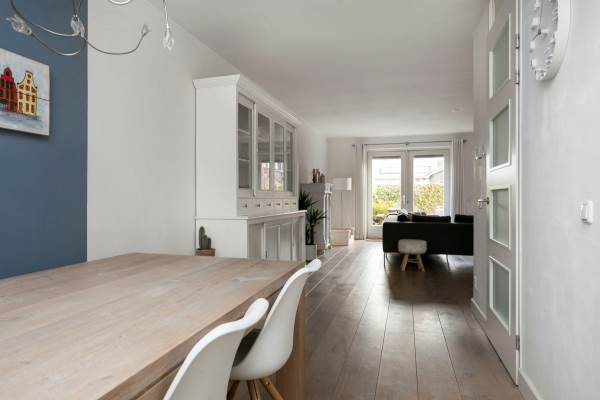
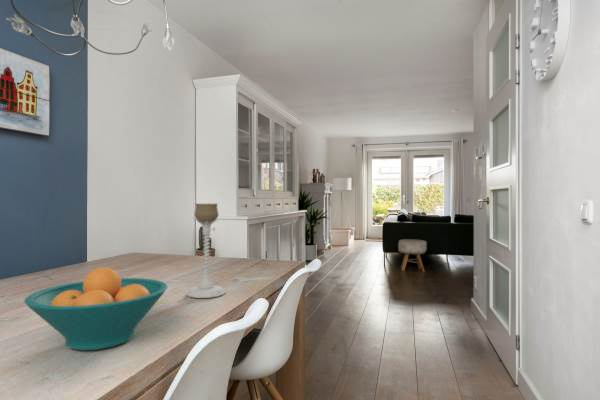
+ candle holder [186,202,226,299]
+ fruit bowl [23,266,169,351]
